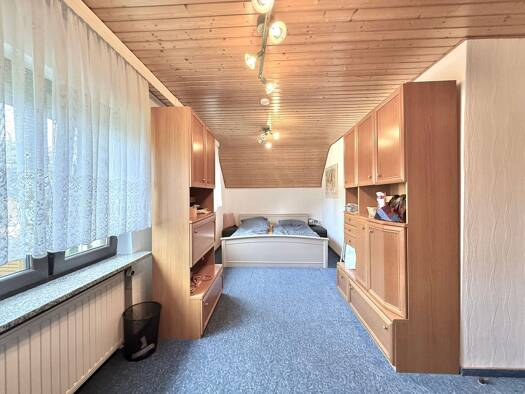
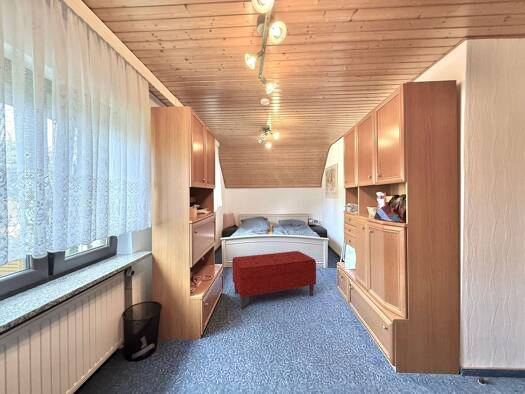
+ bench [231,250,317,309]
